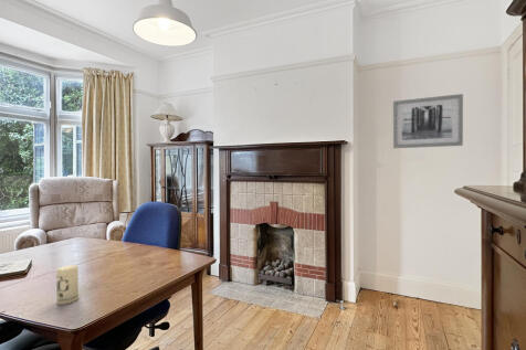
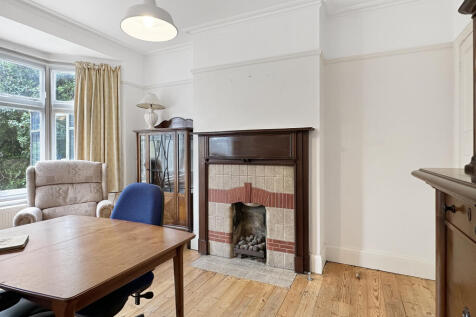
- candle [55,264,80,306]
- wall art [392,93,464,149]
